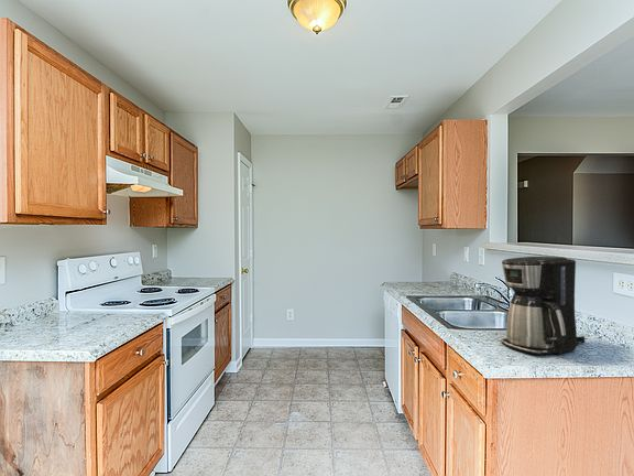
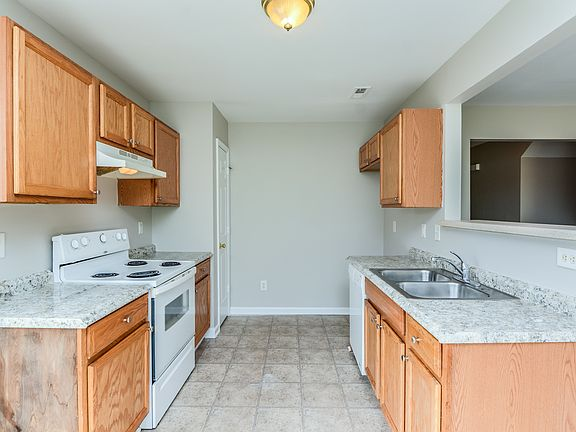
- coffee maker [500,256,588,356]
